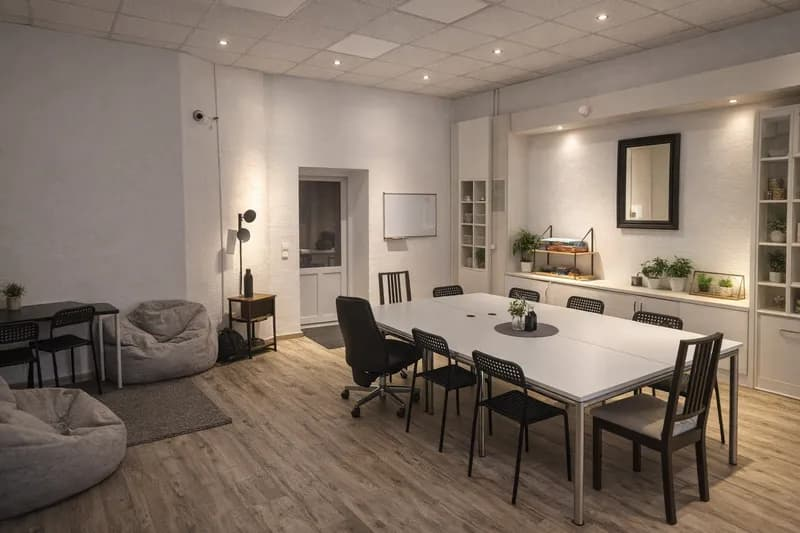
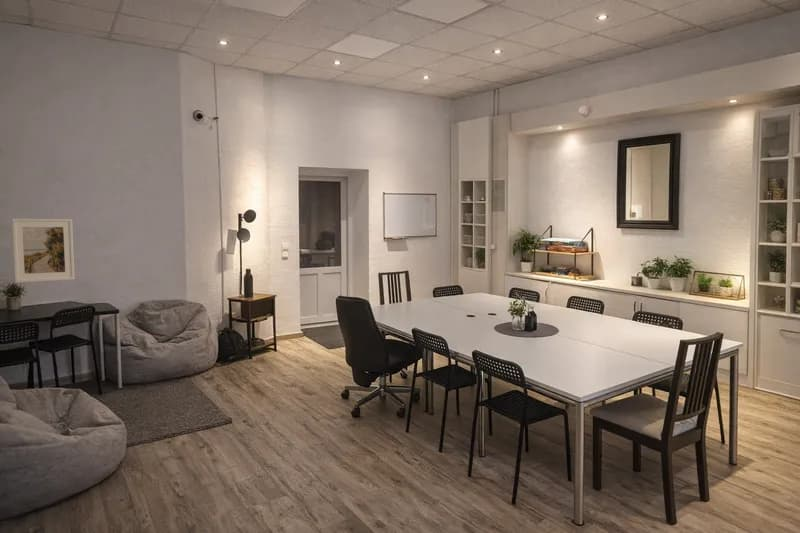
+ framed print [11,218,76,283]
